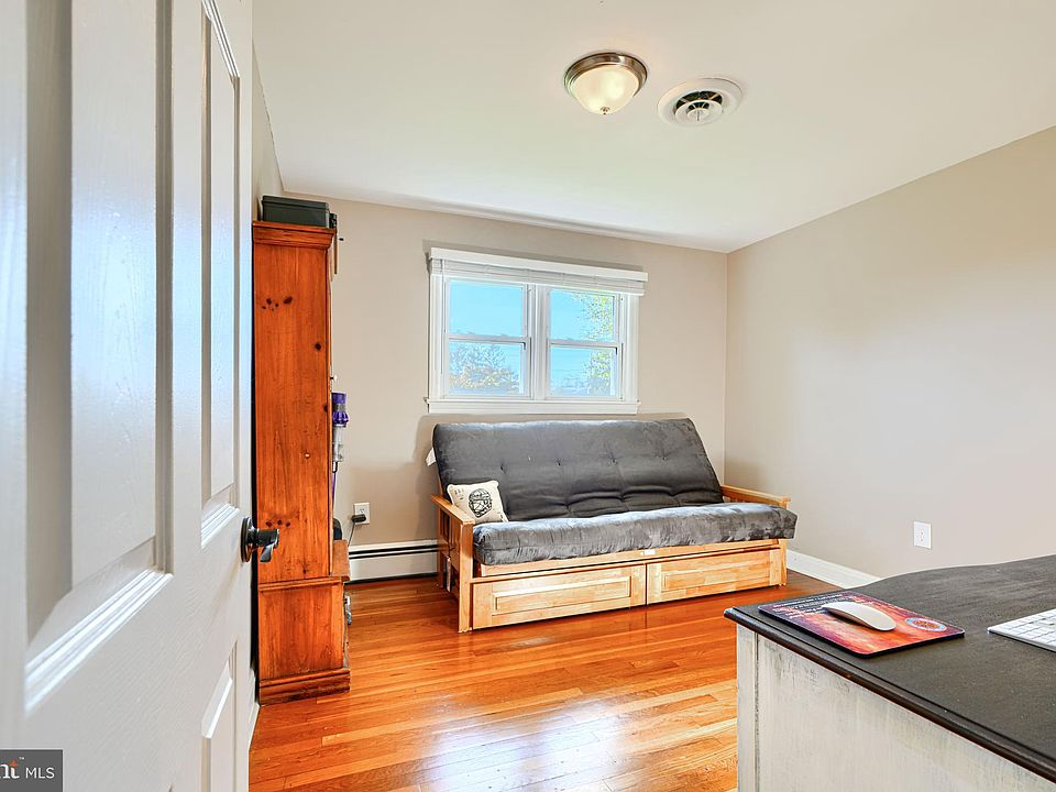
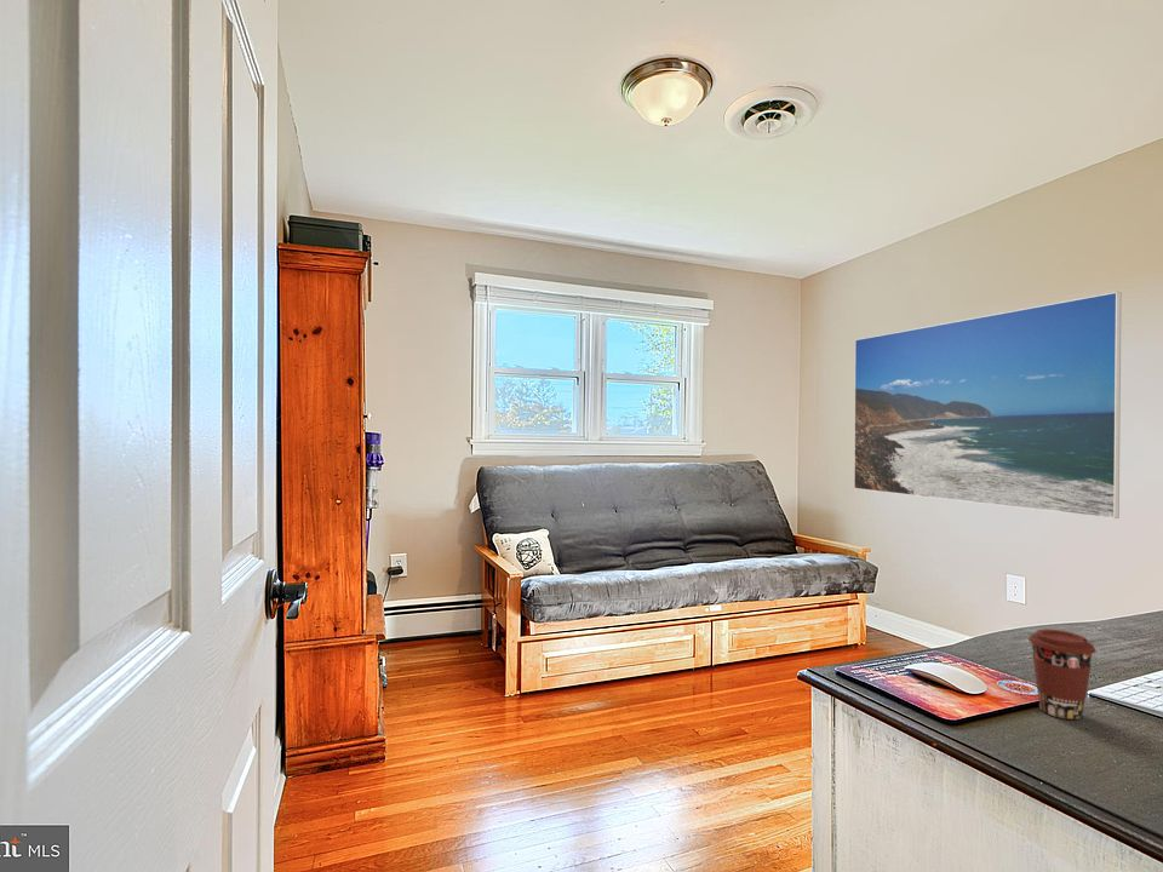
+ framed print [853,291,1122,520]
+ coffee cup [1027,629,1098,721]
